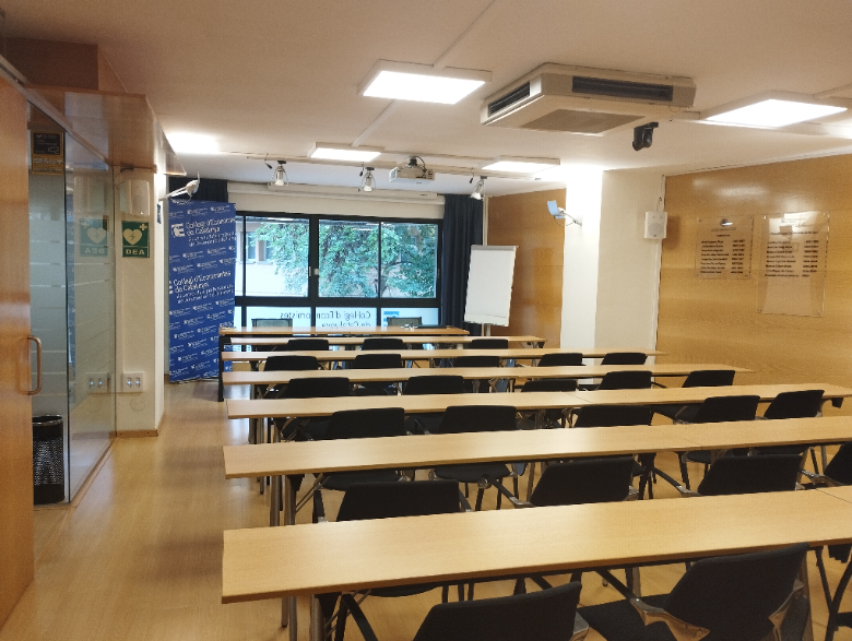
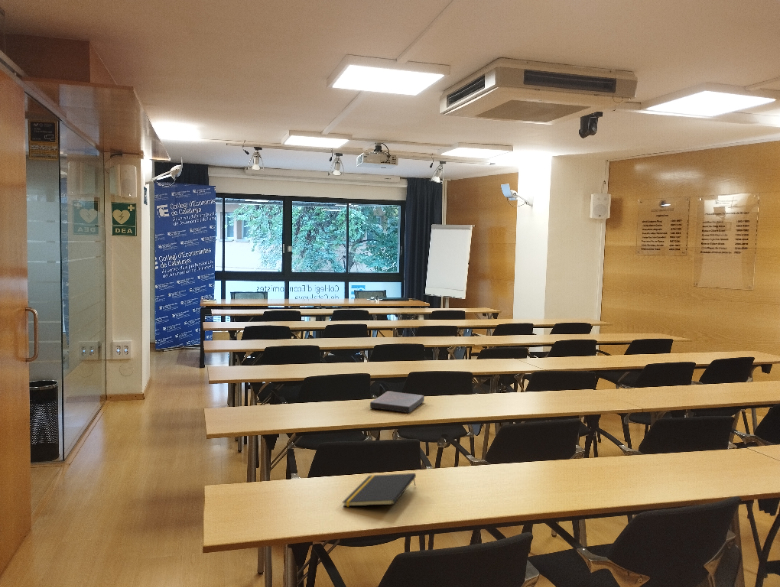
+ notepad [341,472,417,508]
+ book [369,390,425,414]
